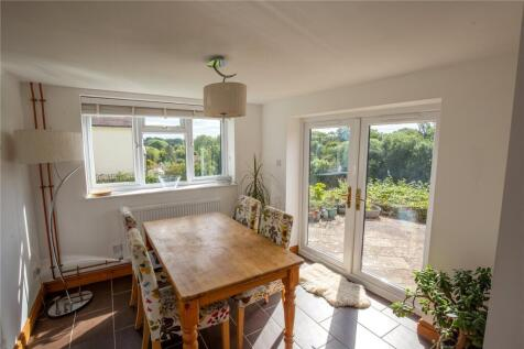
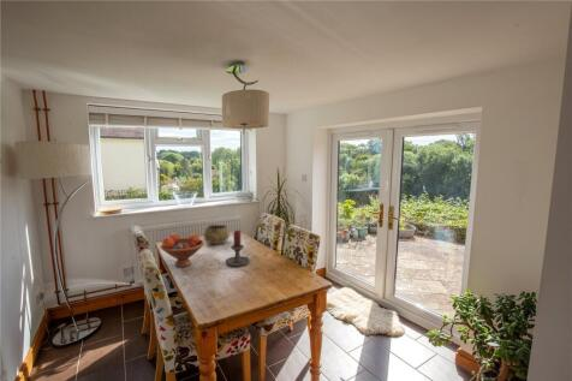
+ candle holder [225,230,257,268]
+ decorative bowl [203,224,231,245]
+ fruit bowl [159,232,205,268]
